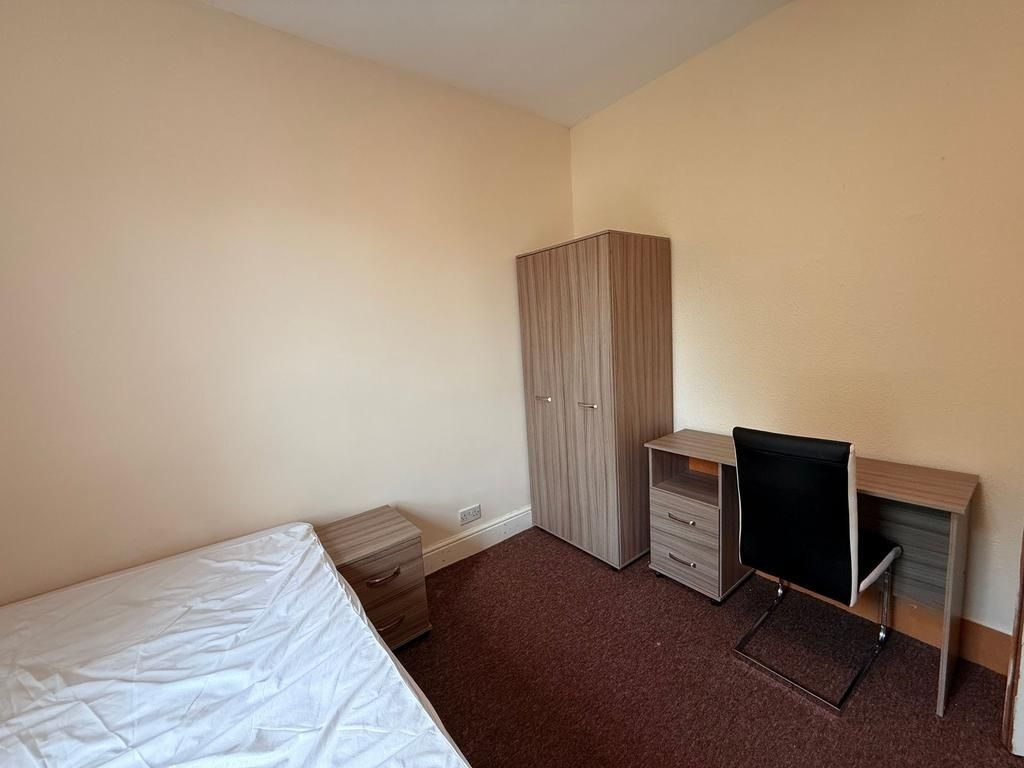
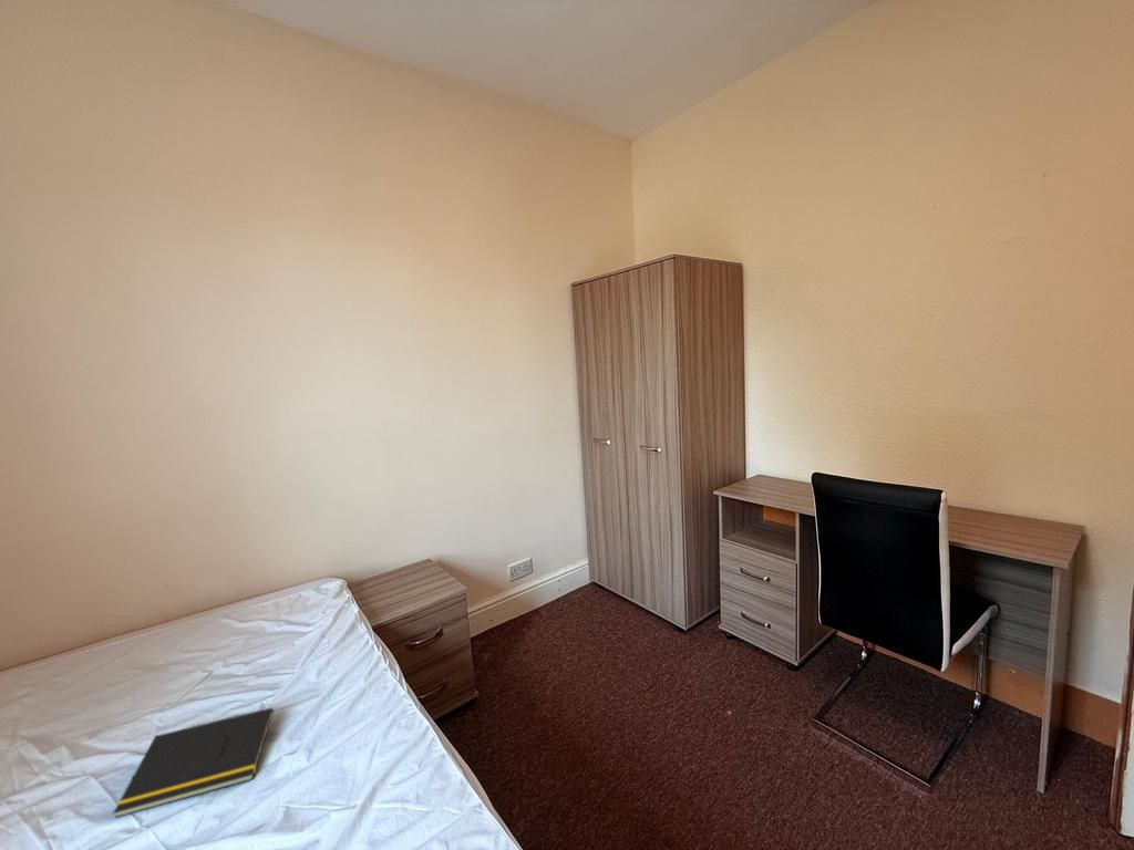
+ notepad [112,706,275,819]
